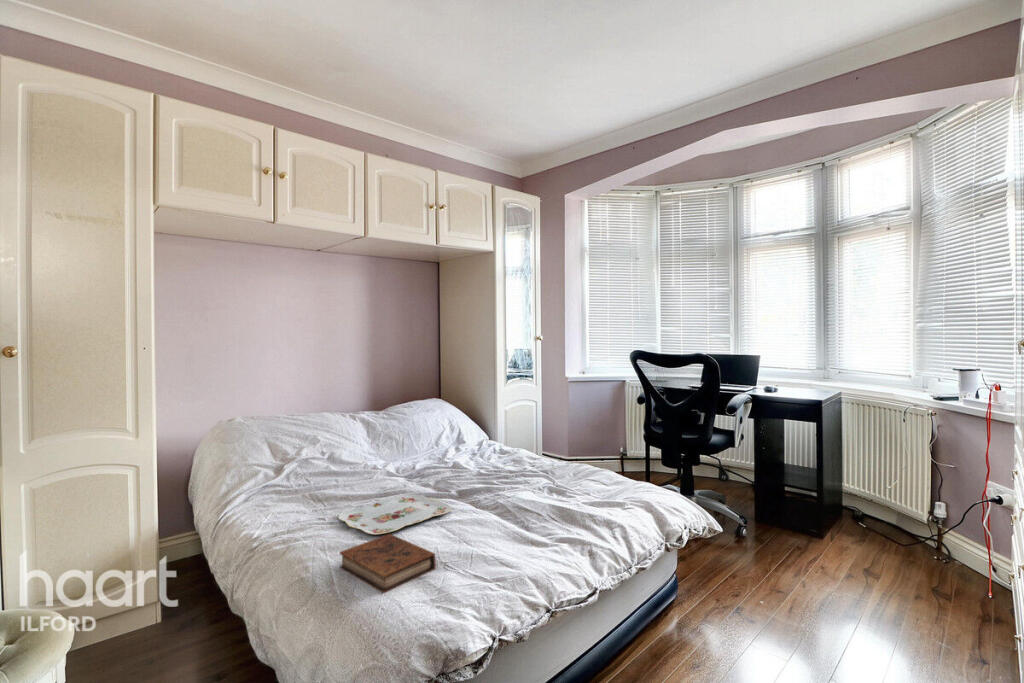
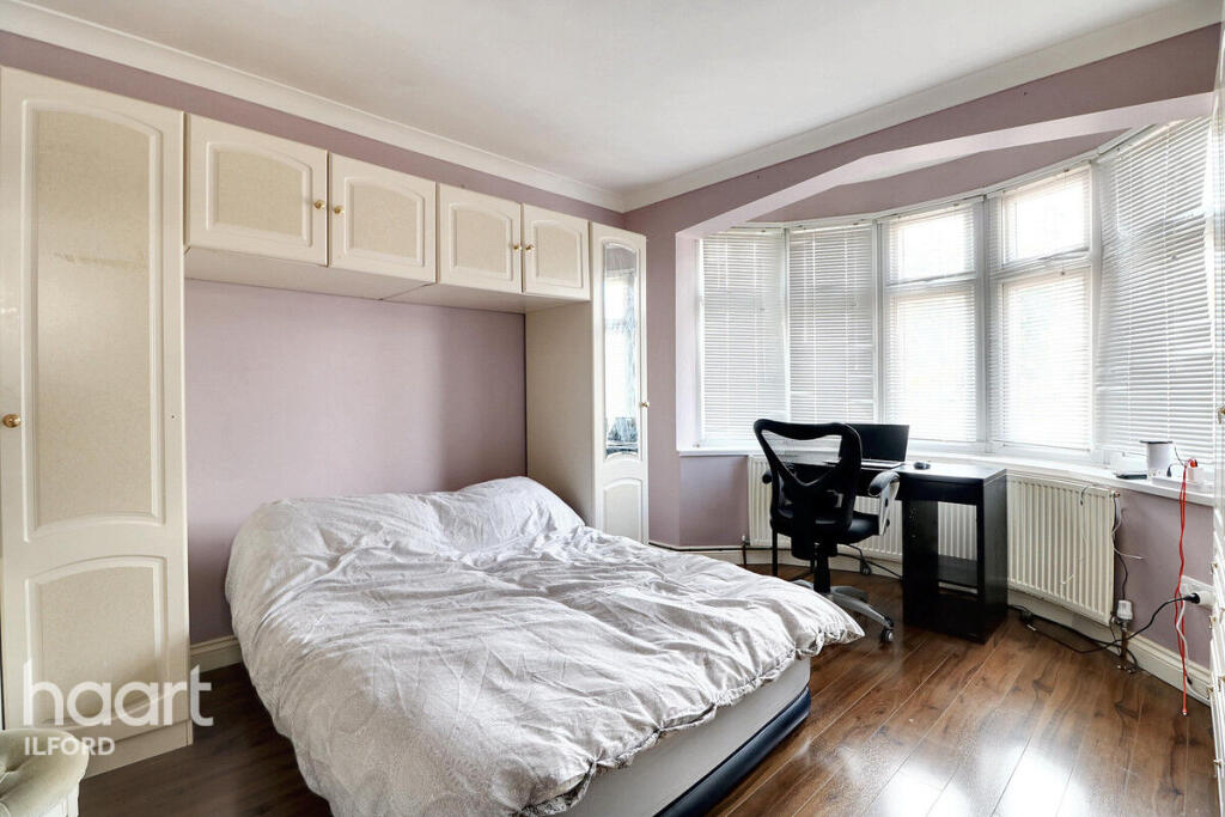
- serving tray [337,493,453,536]
- book [339,533,436,594]
